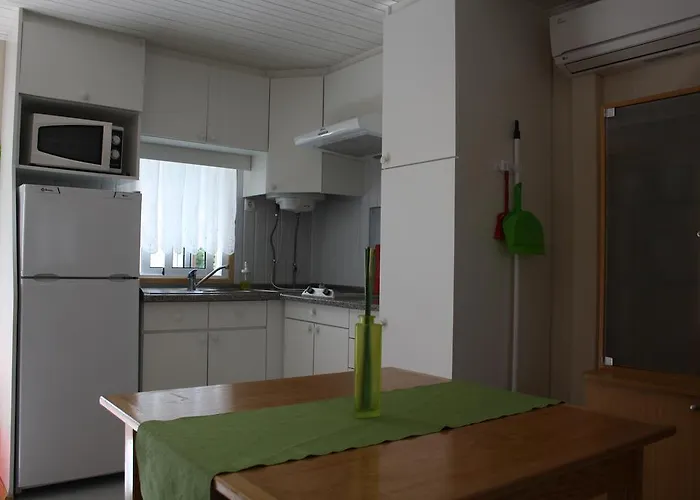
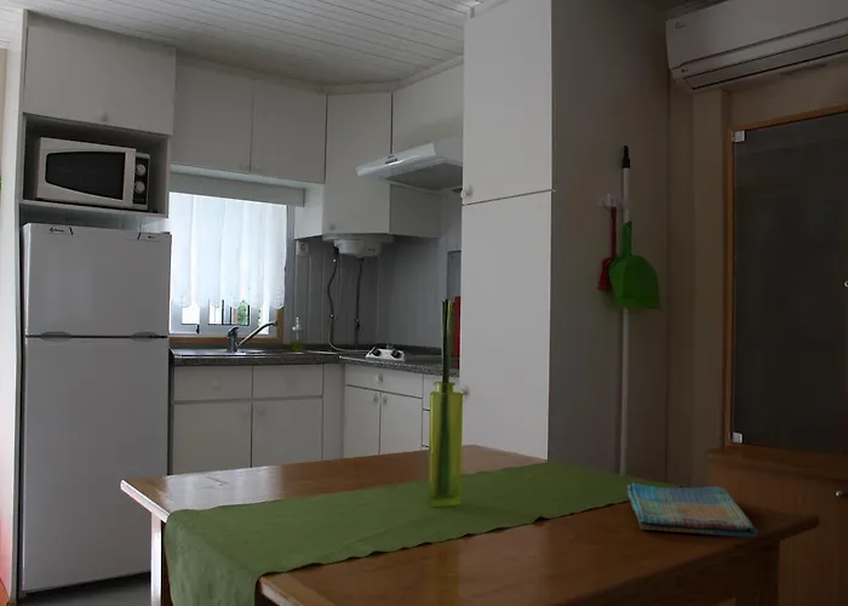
+ dish towel [626,482,758,538]
